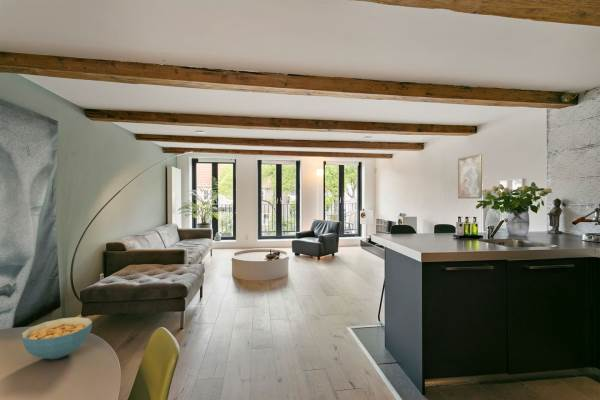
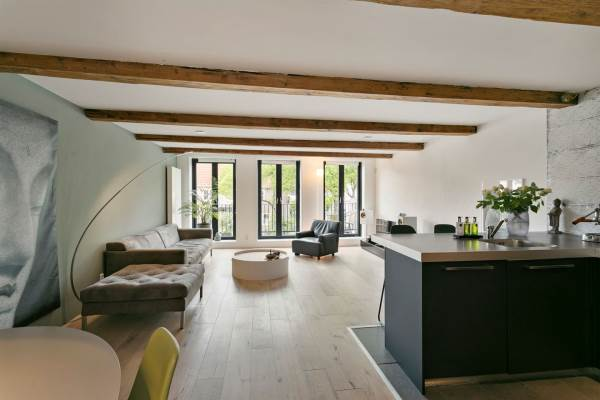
- wall art [457,153,483,200]
- cereal bowl [20,316,93,360]
